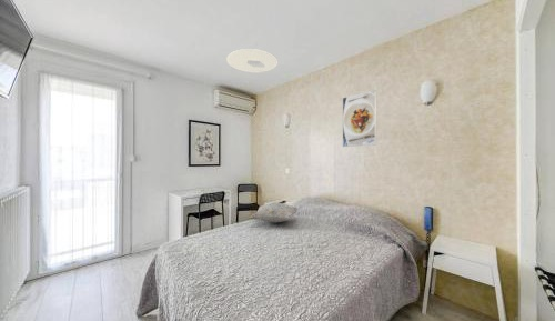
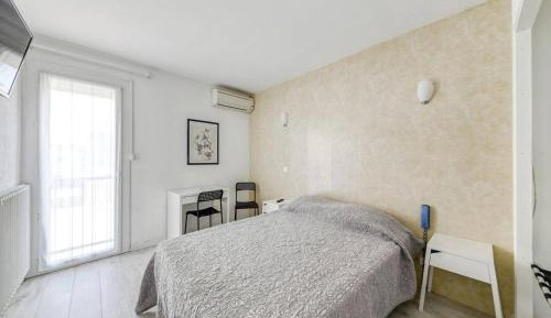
- decorative pillow [250,201,299,224]
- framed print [342,89,377,148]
- ceiling light [225,48,279,73]
